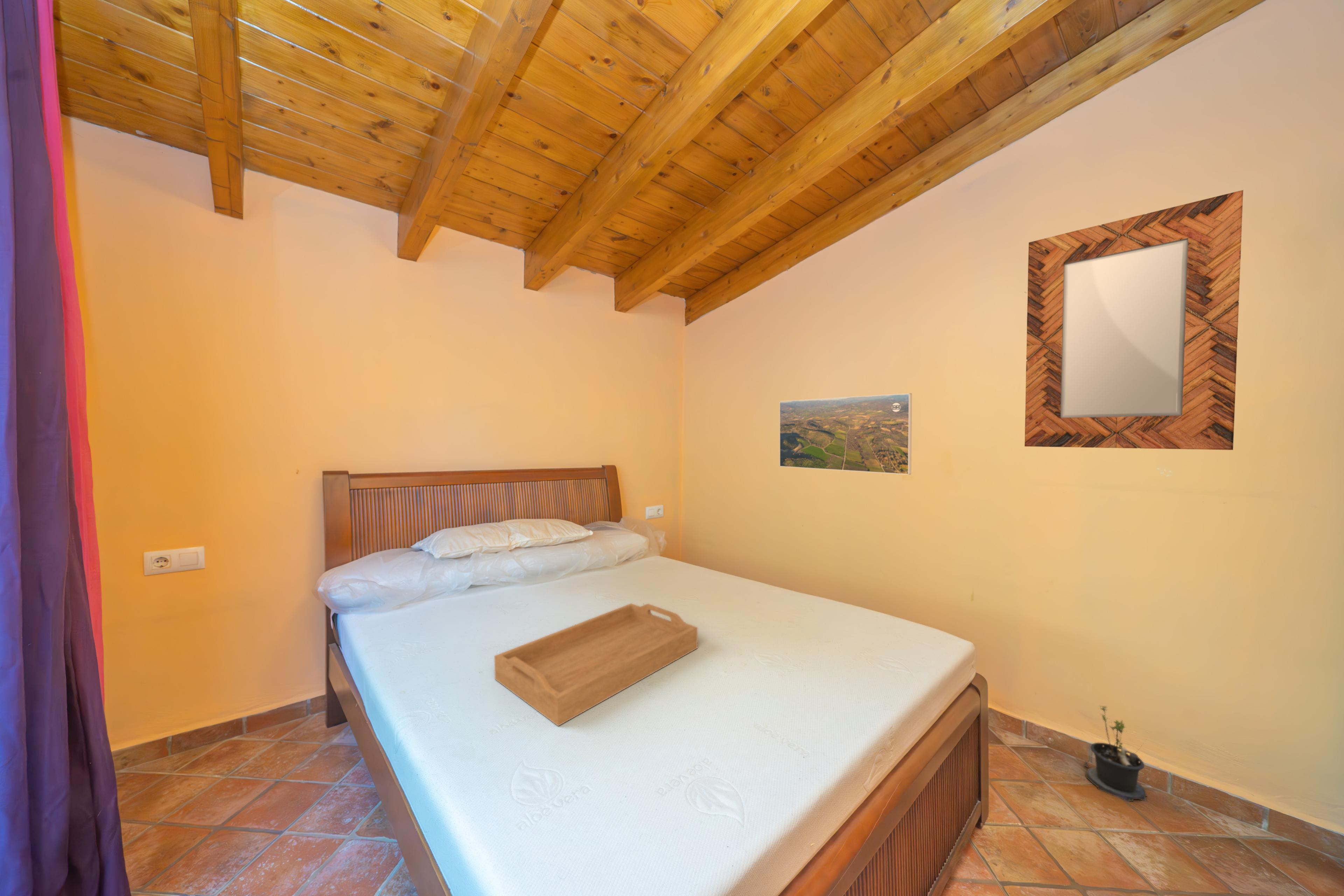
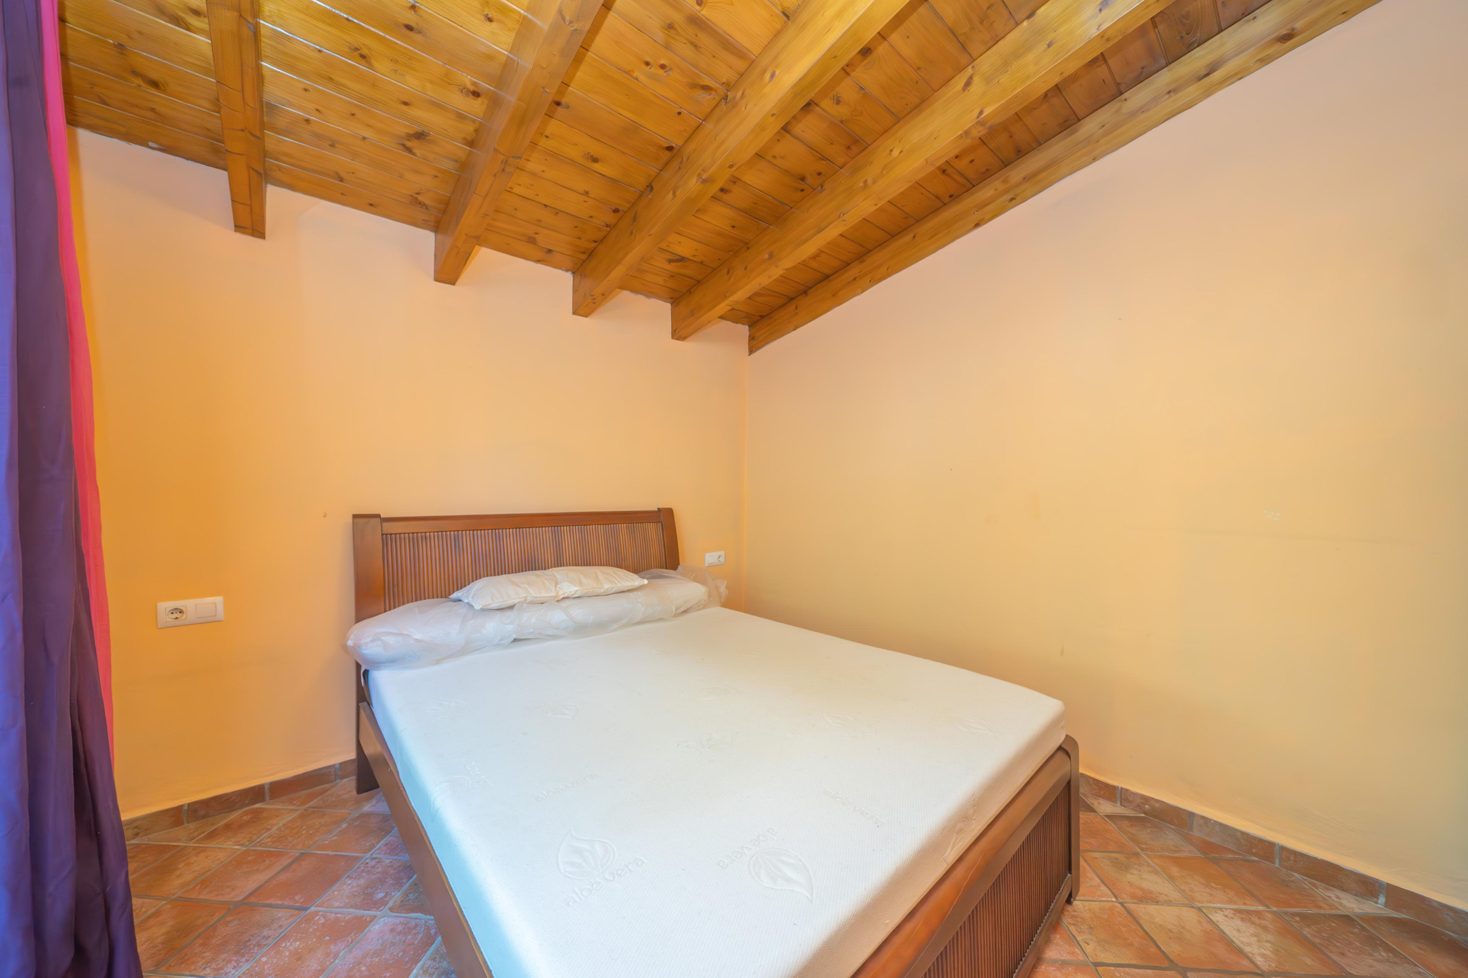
- serving tray [494,603,698,727]
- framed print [779,393,912,475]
- home mirror [1024,190,1244,450]
- potted plant [1084,705,1148,802]
